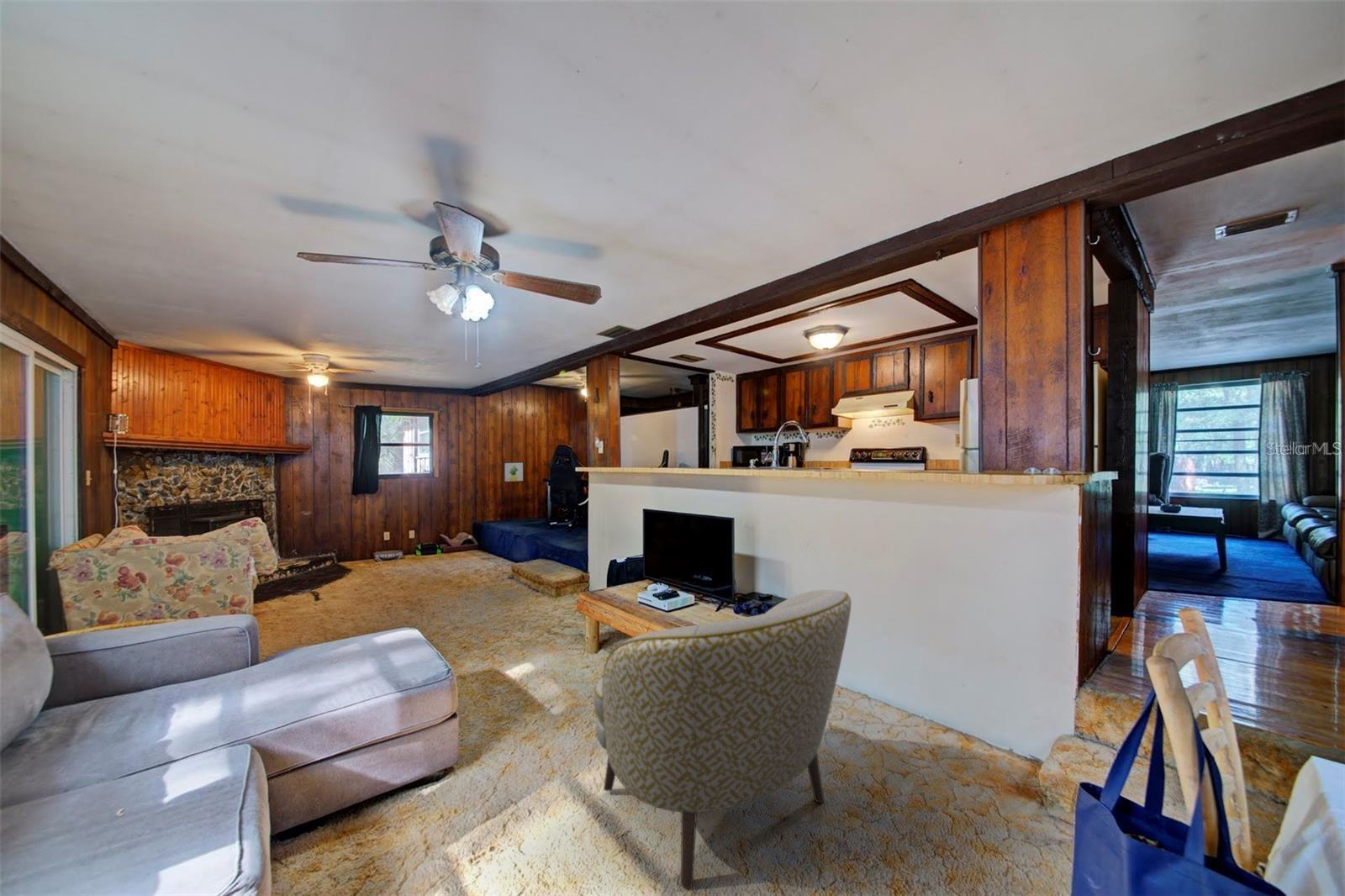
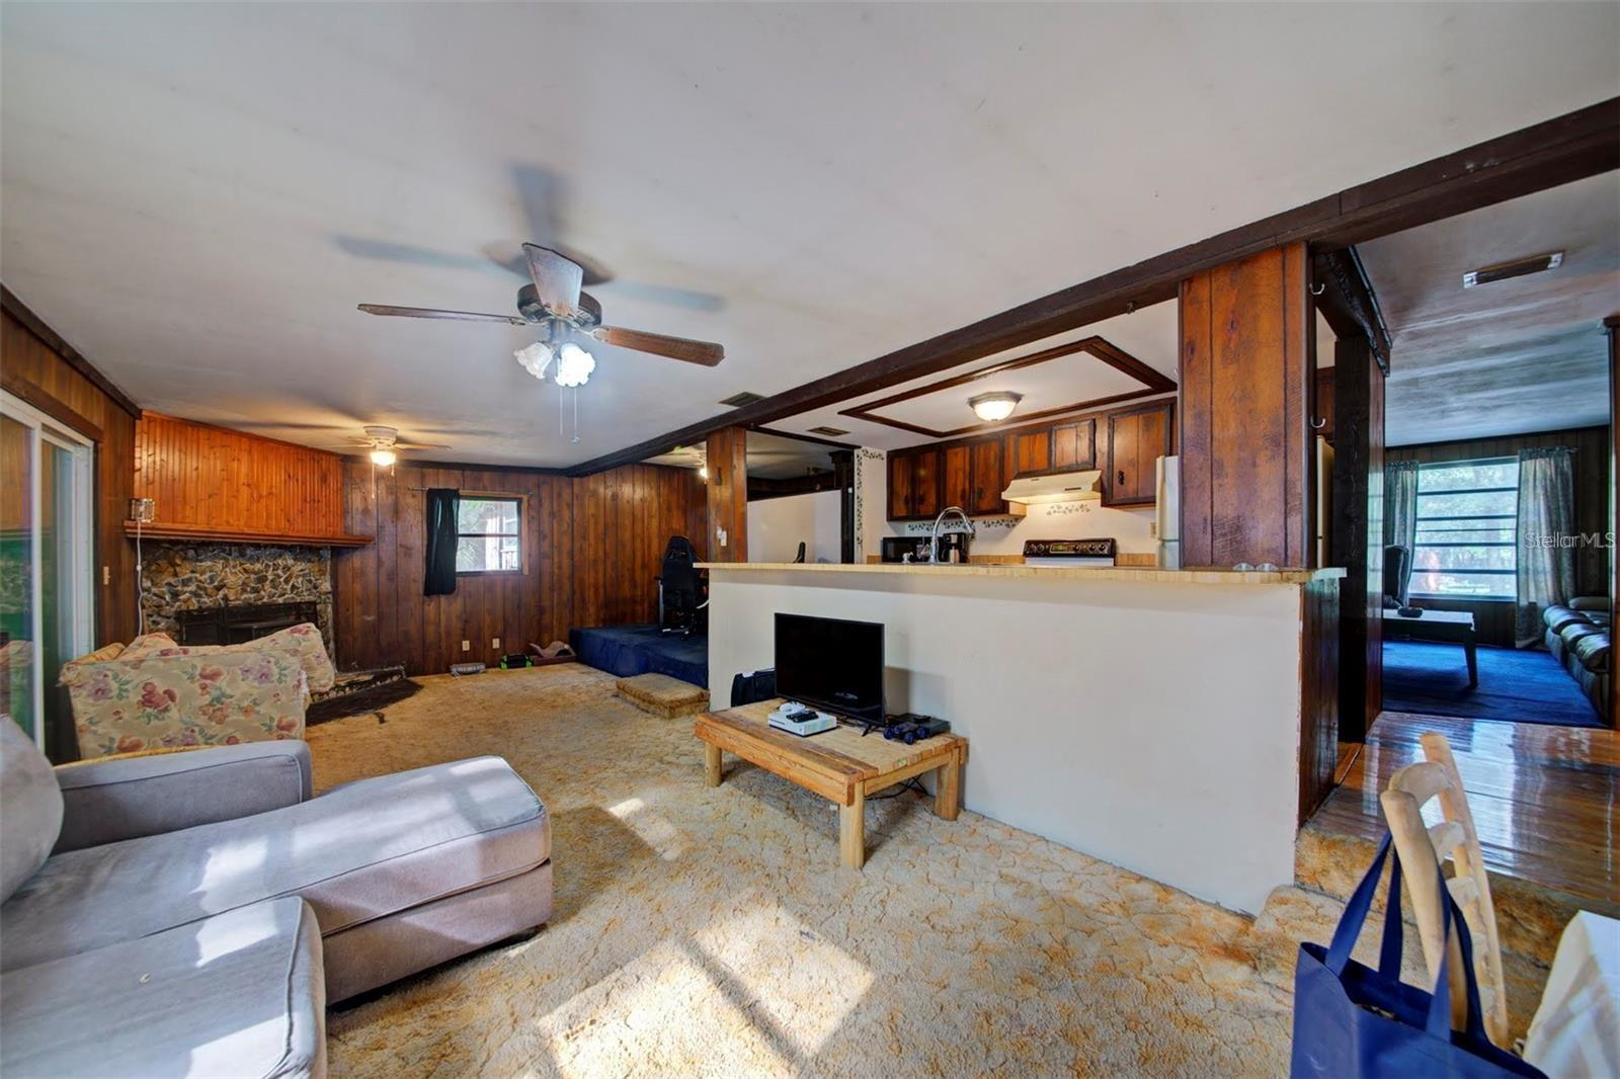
- wall art [503,461,525,483]
- armchair [593,588,852,889]
